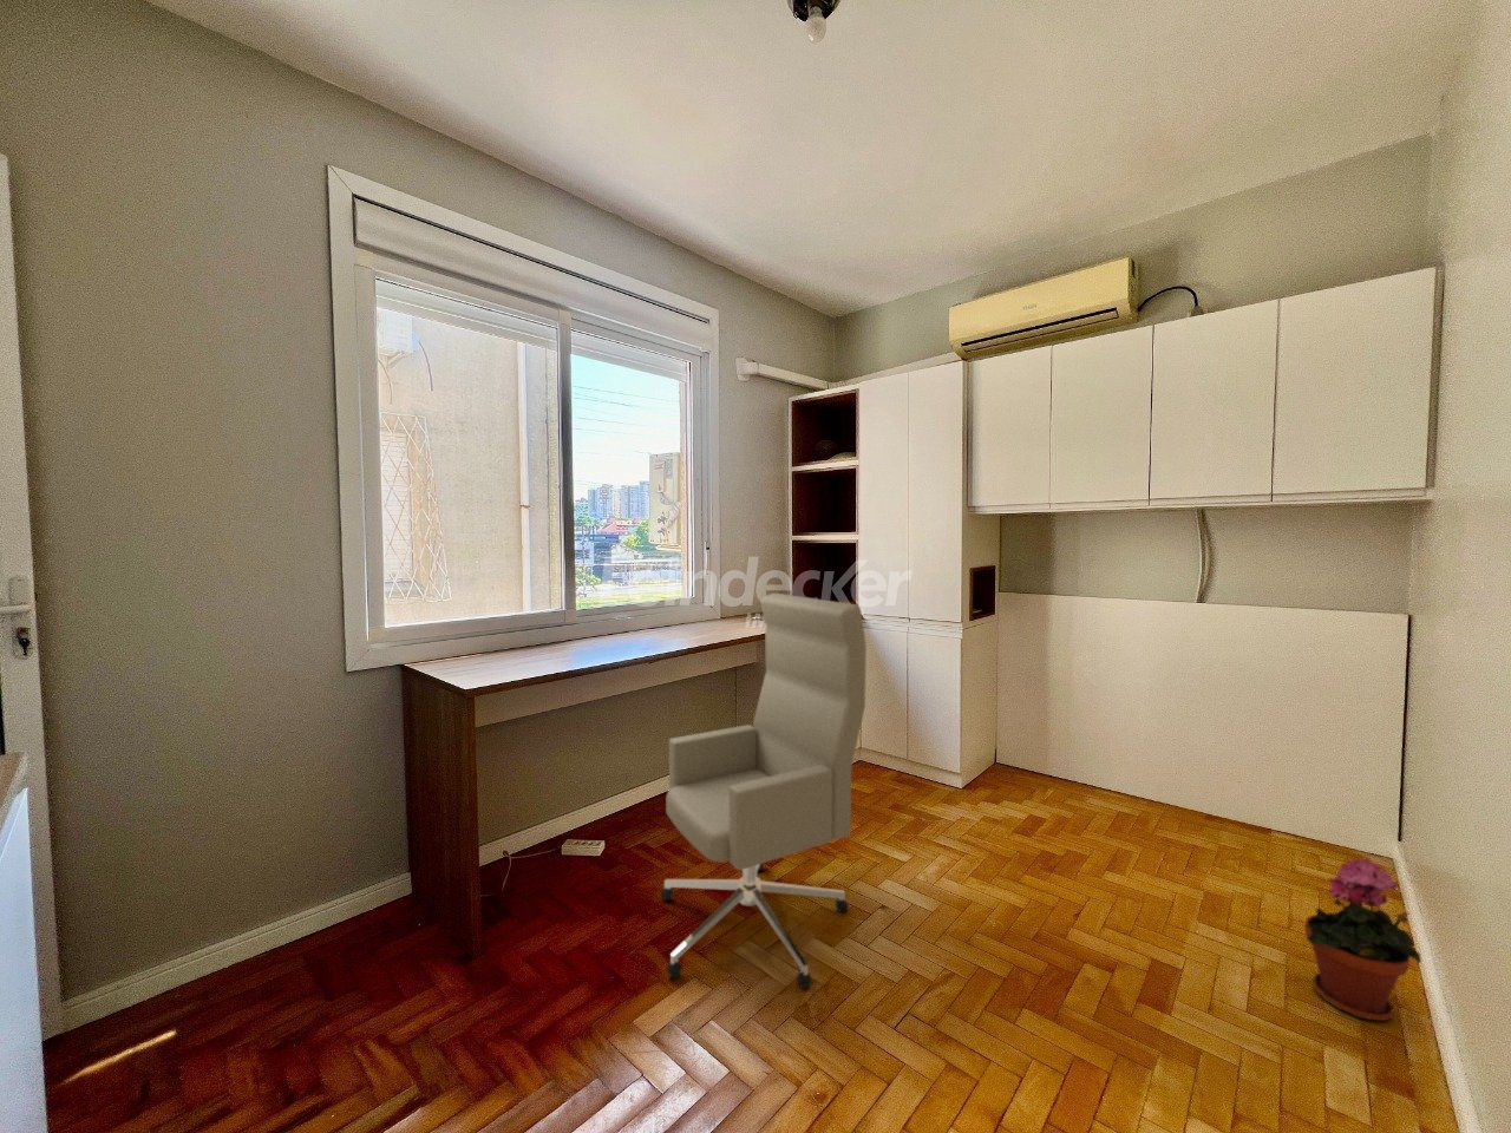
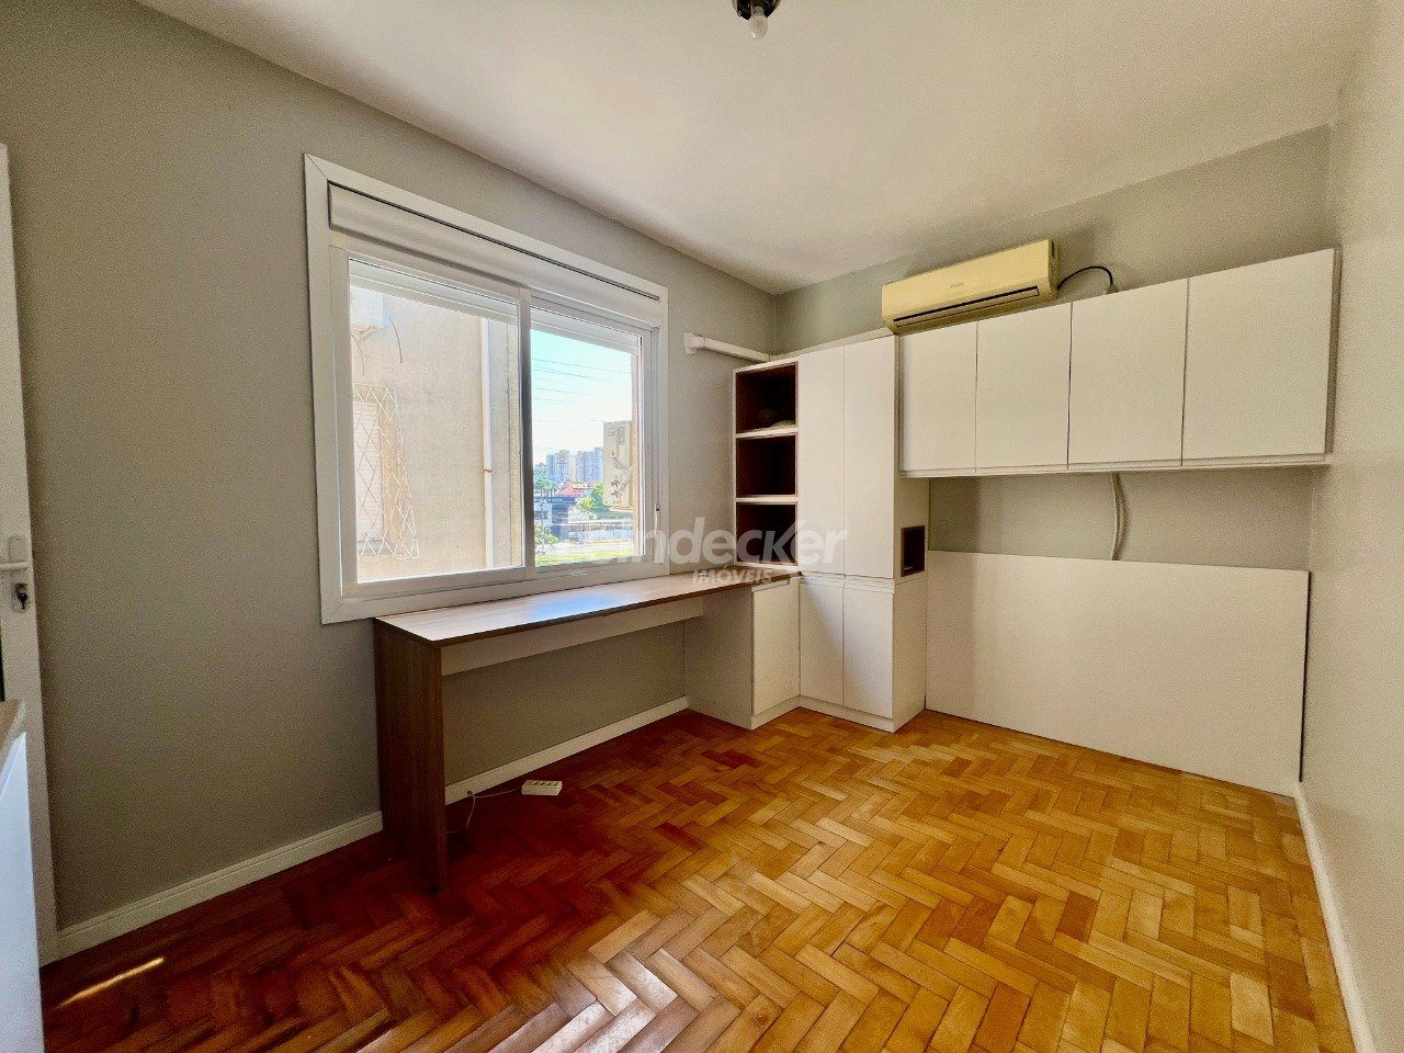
- office chair [660,593,867,990]
- potted plant [1303,857,1423,1022]
